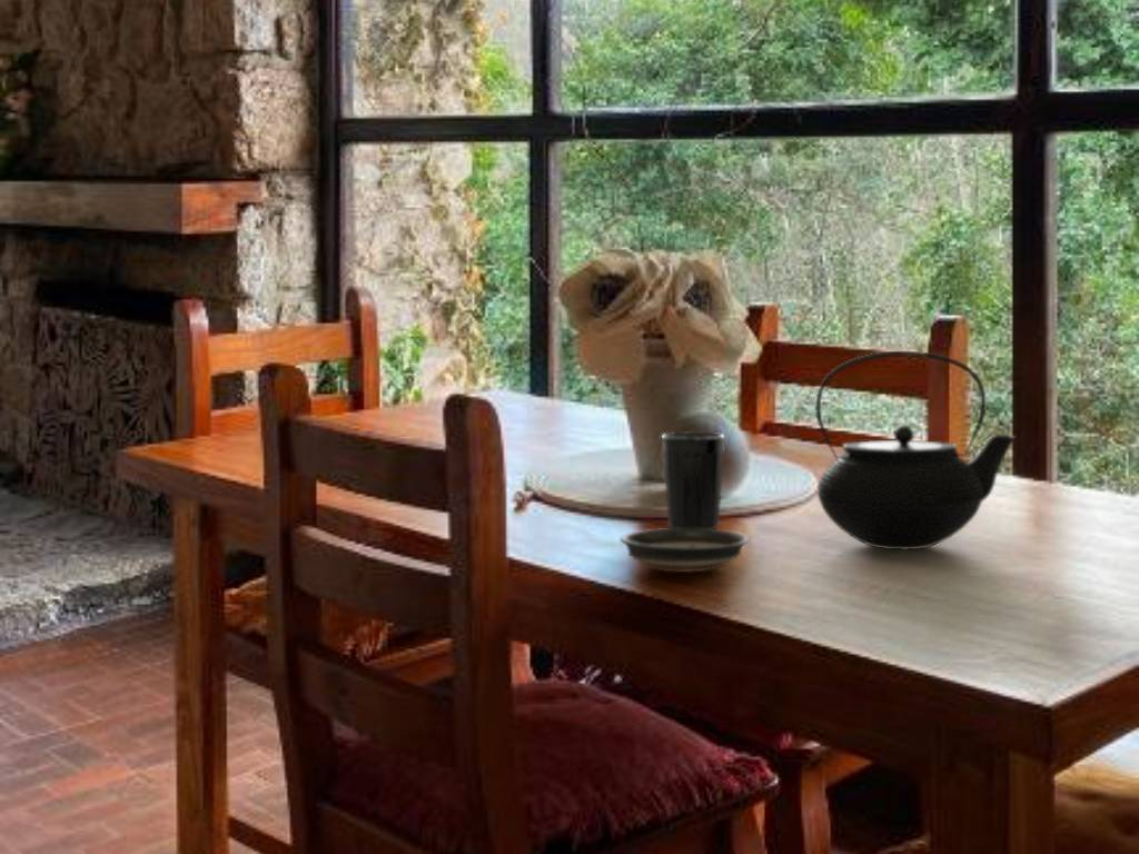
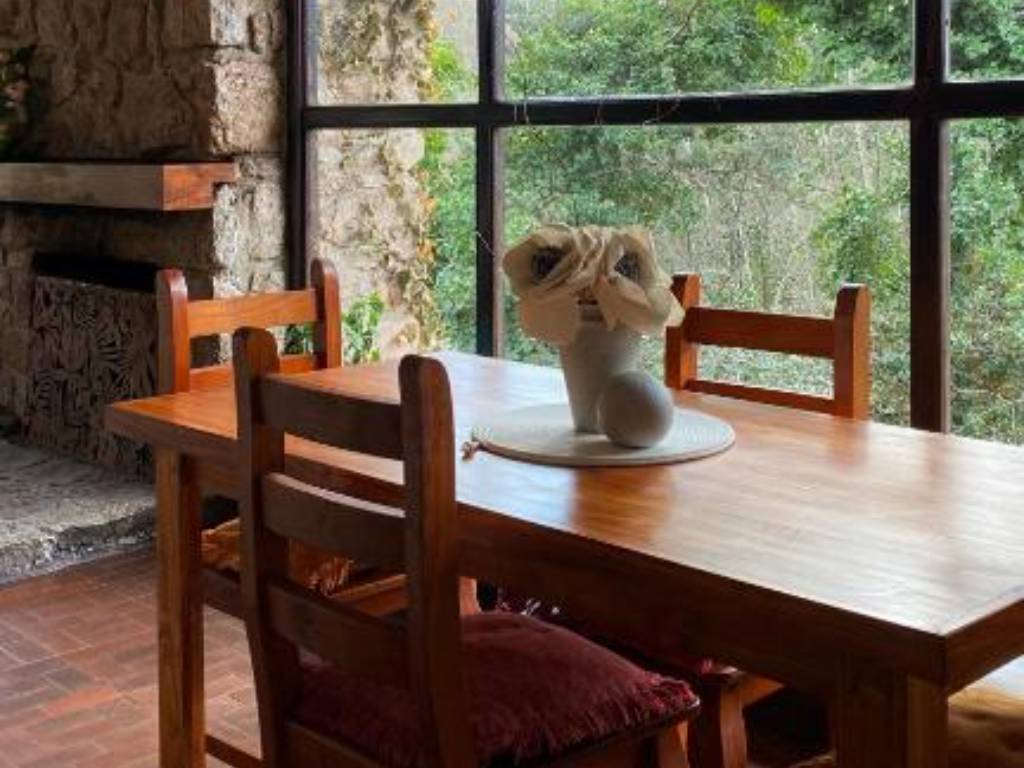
- teapot [814,350,1017,550]
- saucer [618,528,751,573]
- cup [661,431,725,529]
